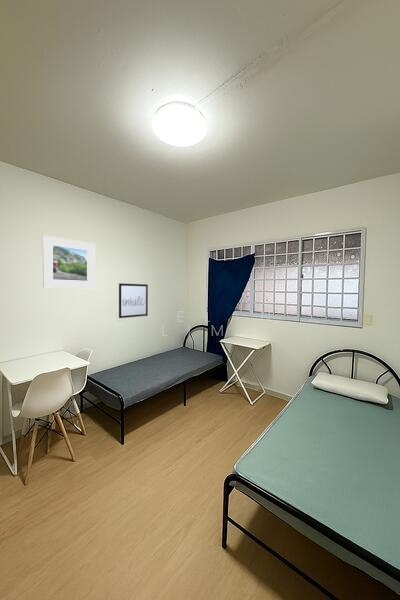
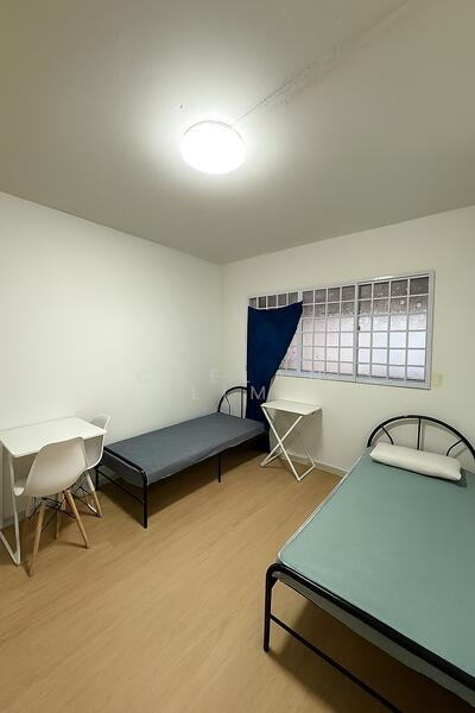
- wall art [118,282,149,319]
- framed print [42,235,96,289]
